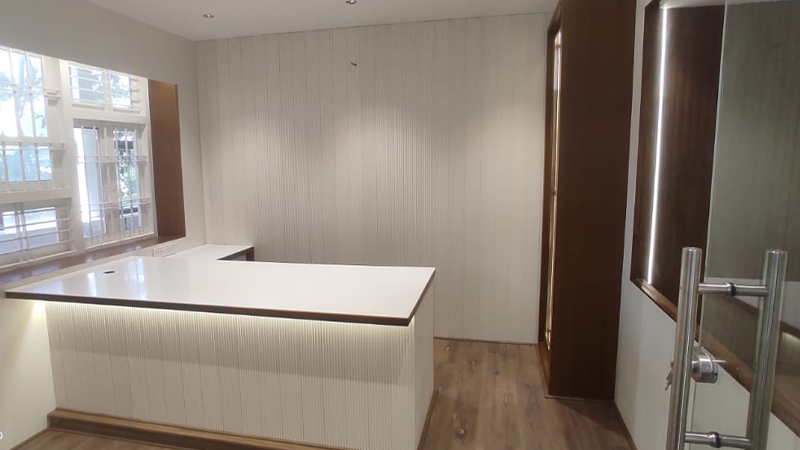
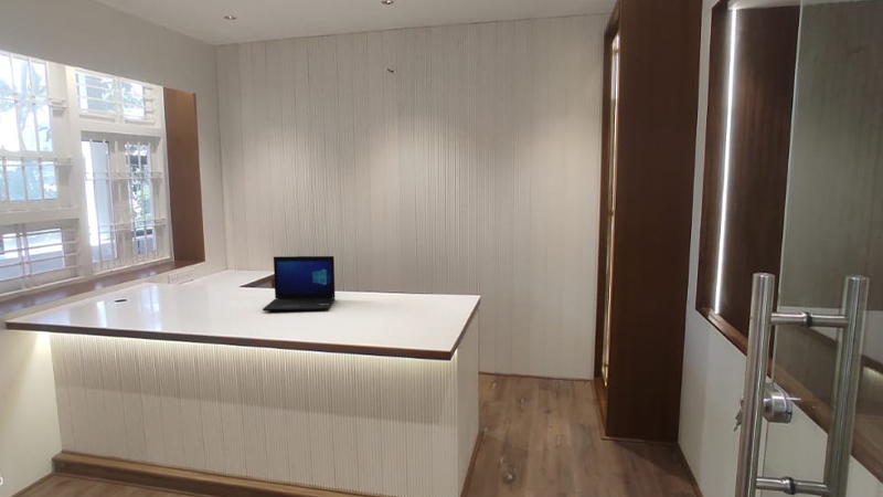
+ laptop [262,255,337,311]
